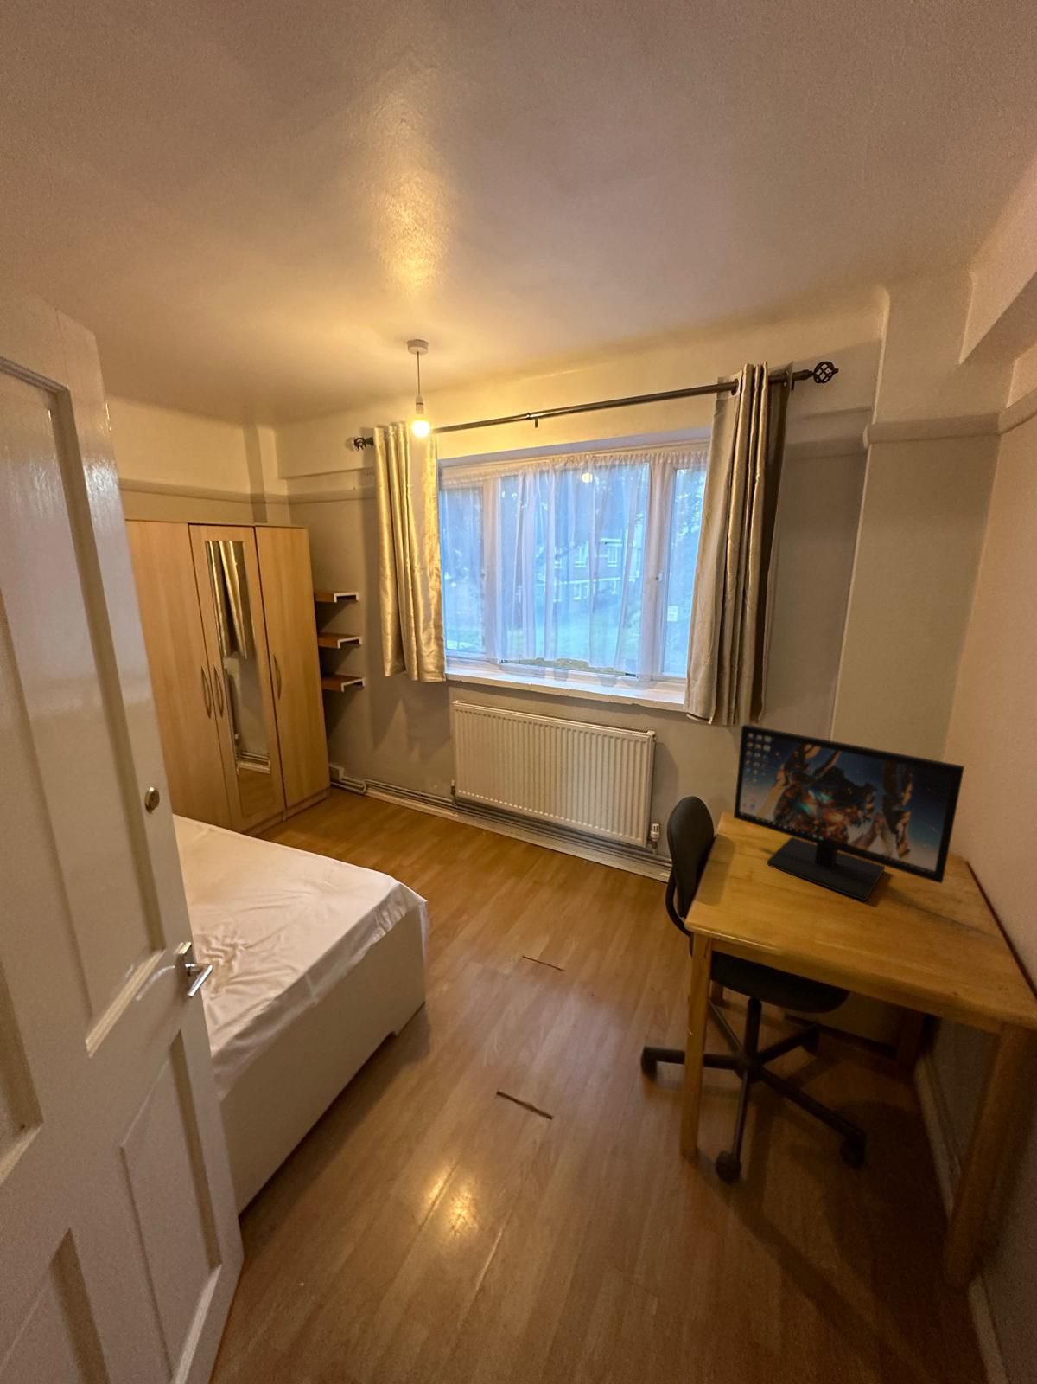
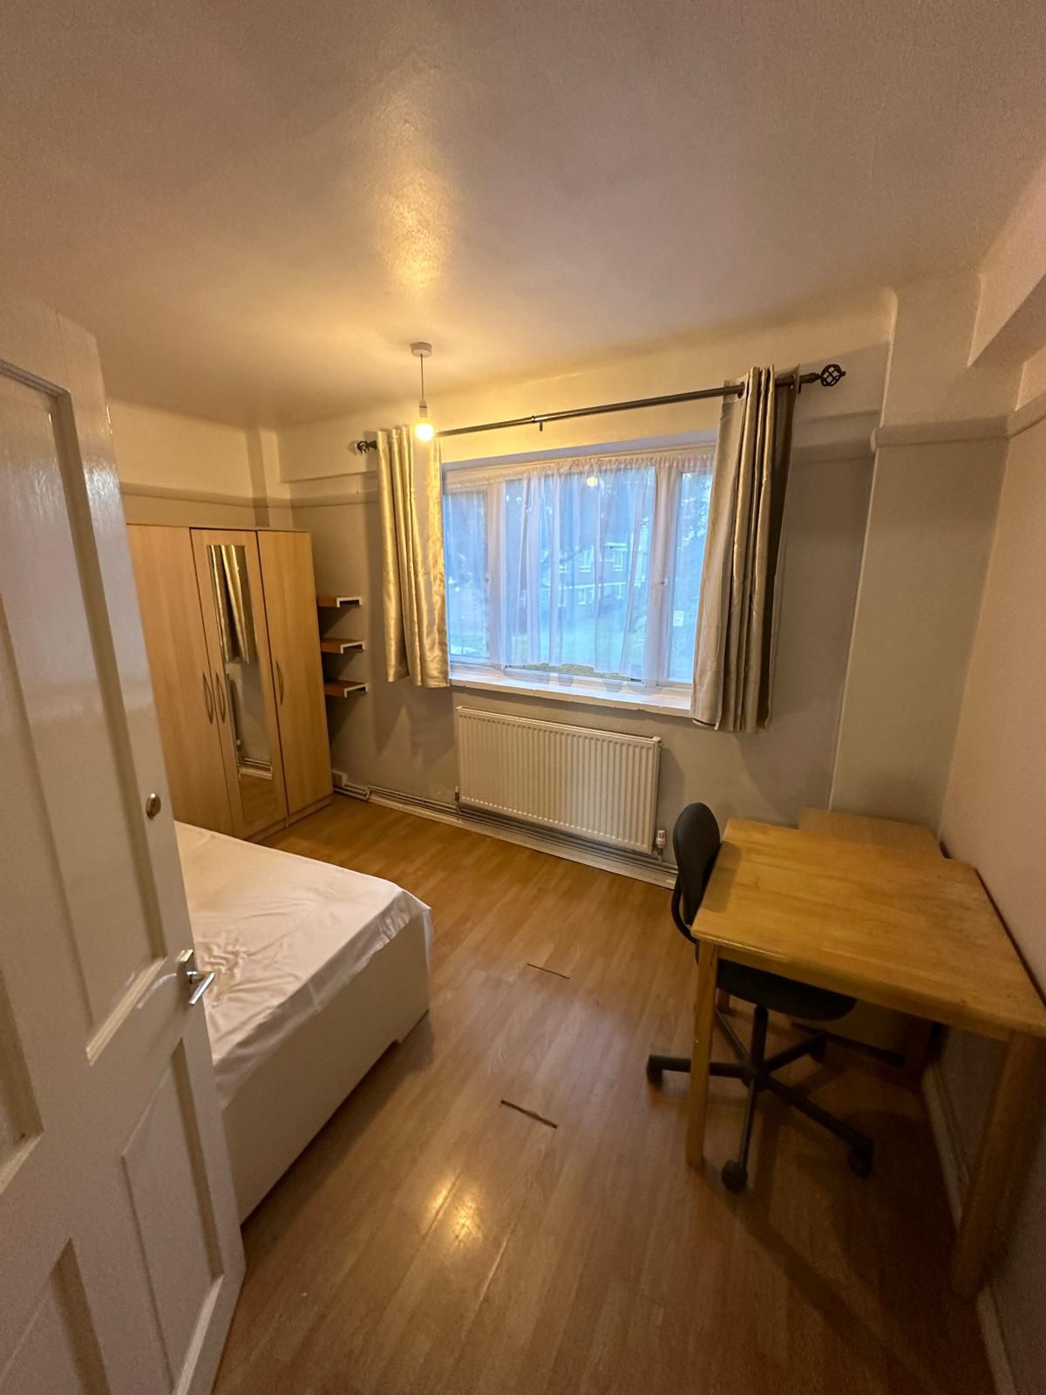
- computer monitor [733,724,965,901]
